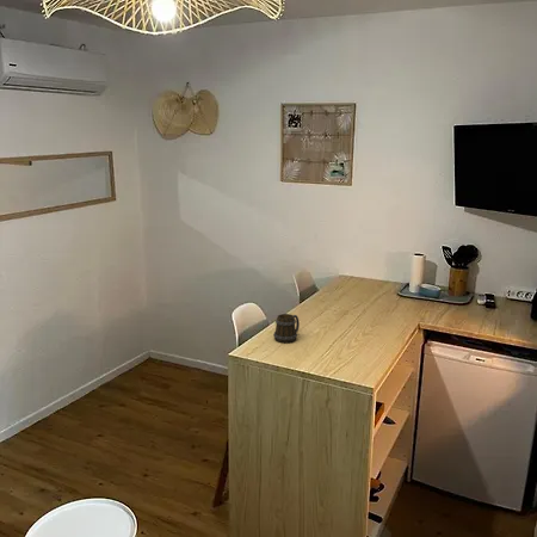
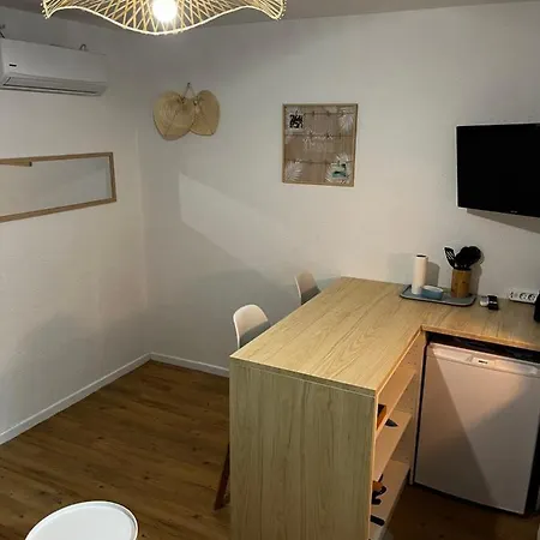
- mug [272,313,301,344]
